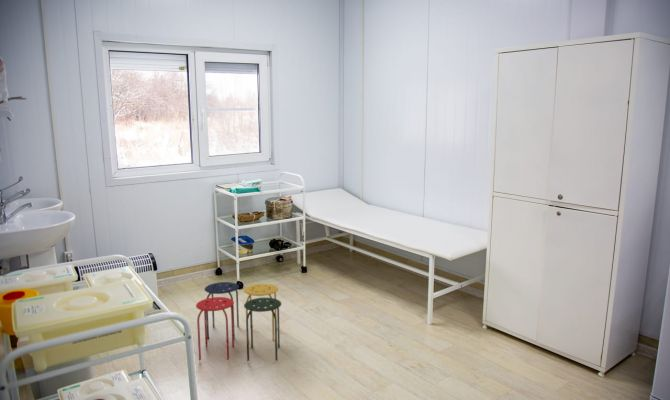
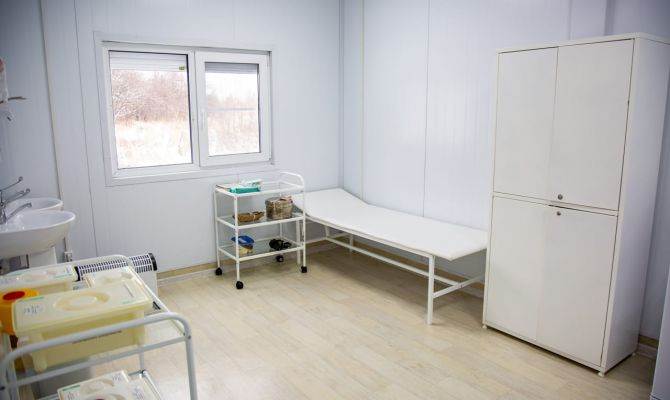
- stool [195,281,282,362]
